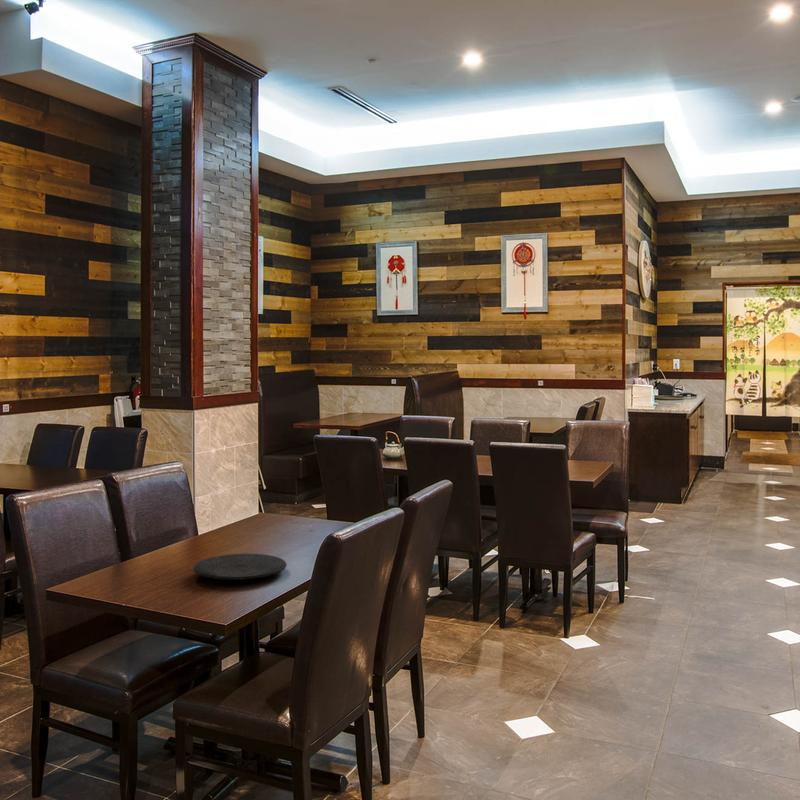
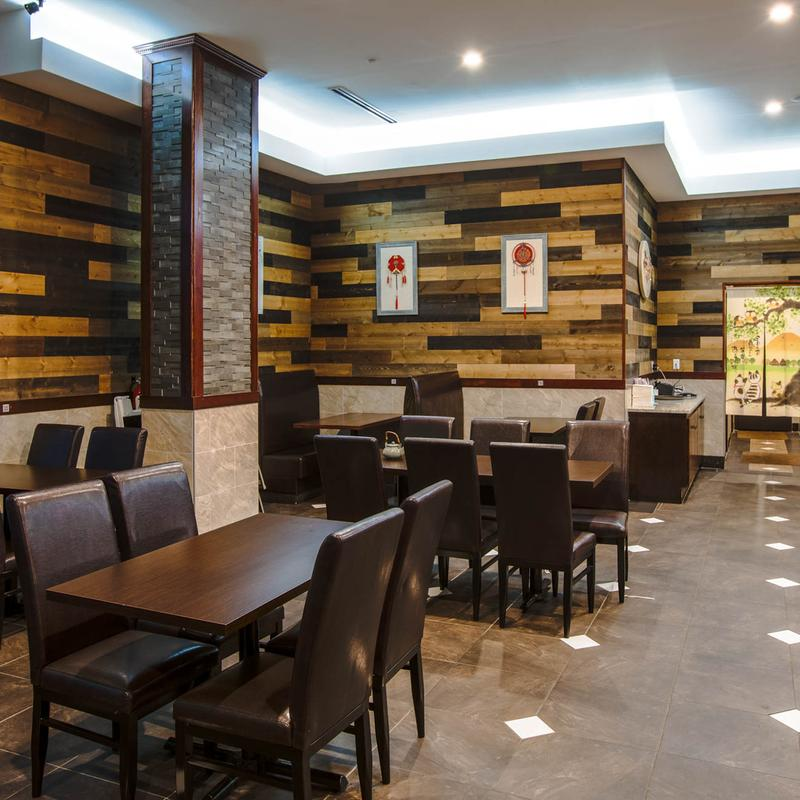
- plate [192,553,288,581]
